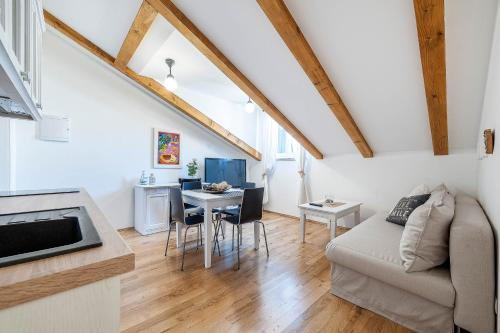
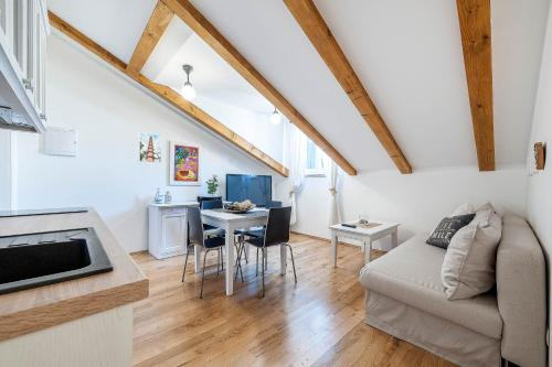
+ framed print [138,131,162,164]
